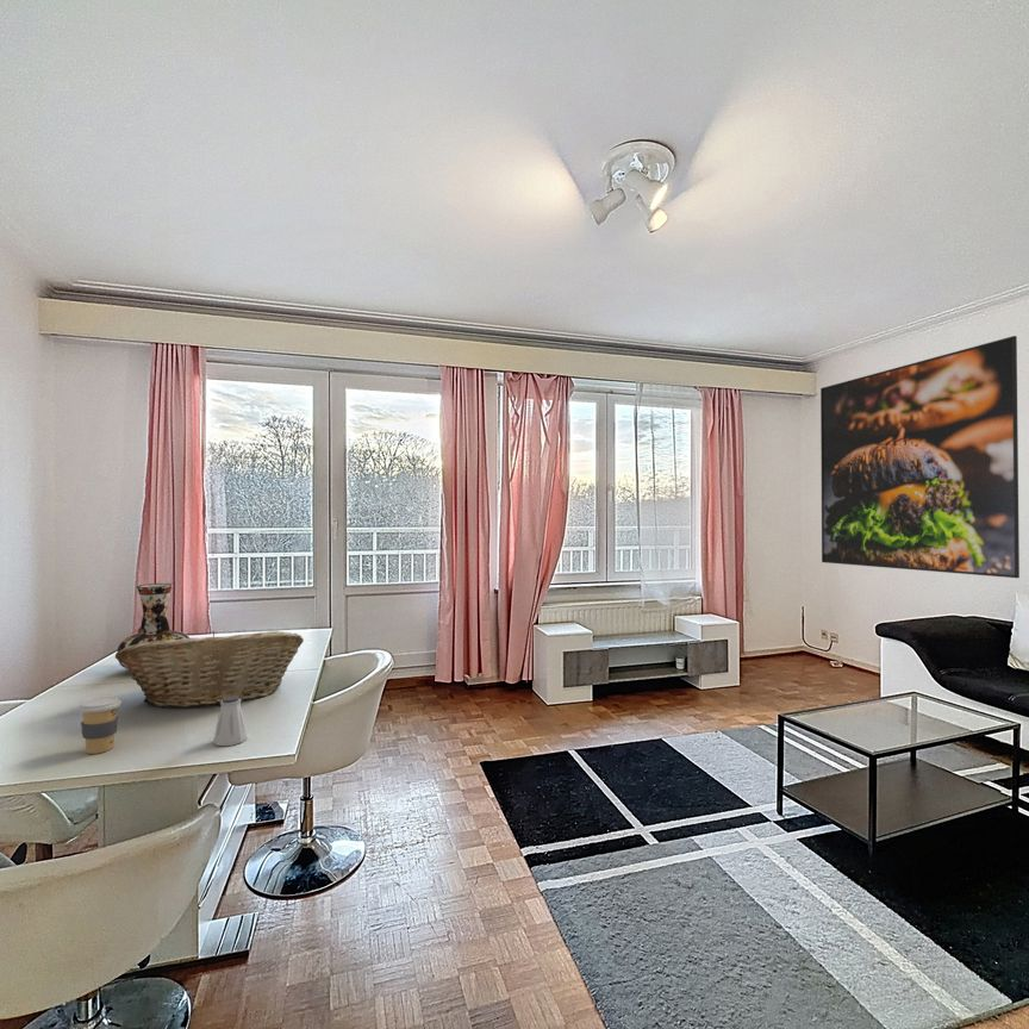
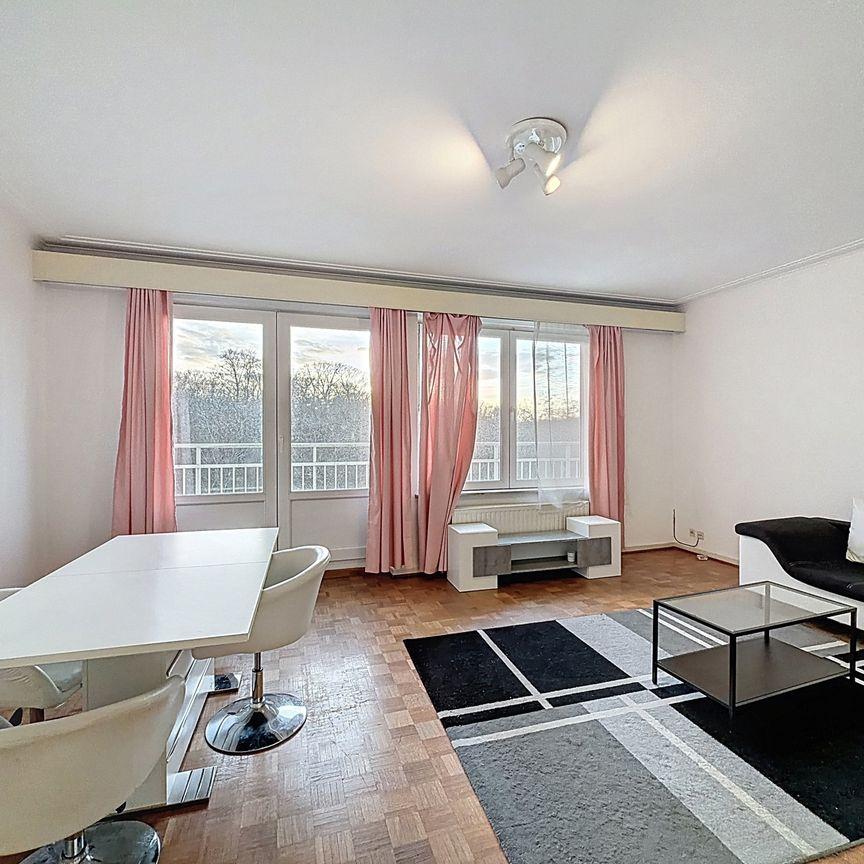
- fruit basket [114,630,305,709]
- saltshaker [212,696,249,747]
- vase [116,582,191,669]
- coffee cup [76,696,123,755]
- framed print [819,335,1021,579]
